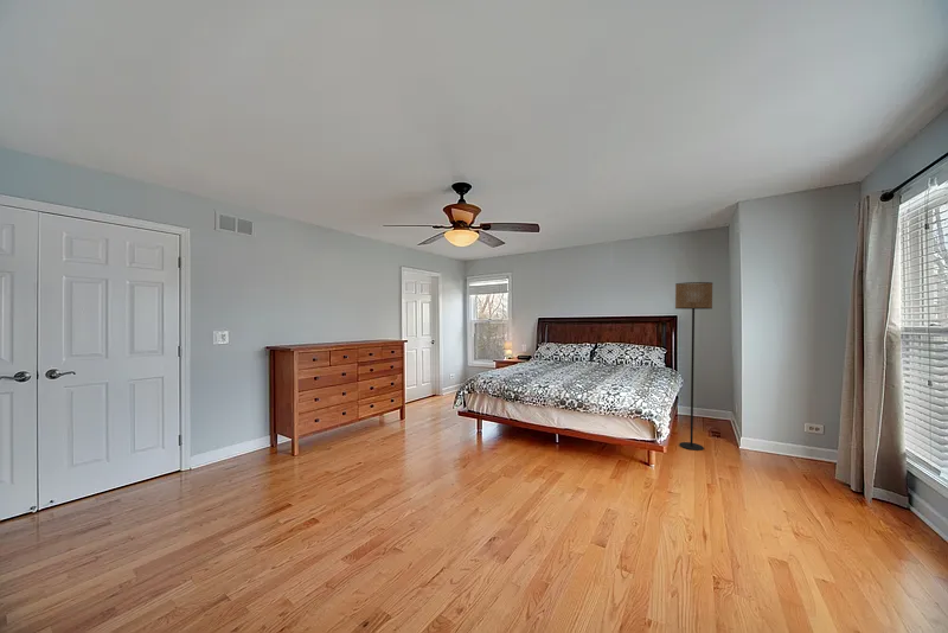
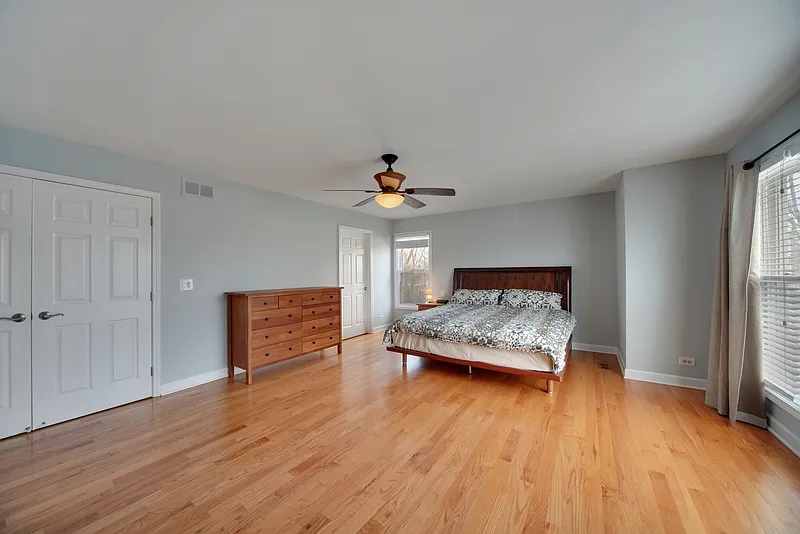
- floor lamp [674,281,713,452]
